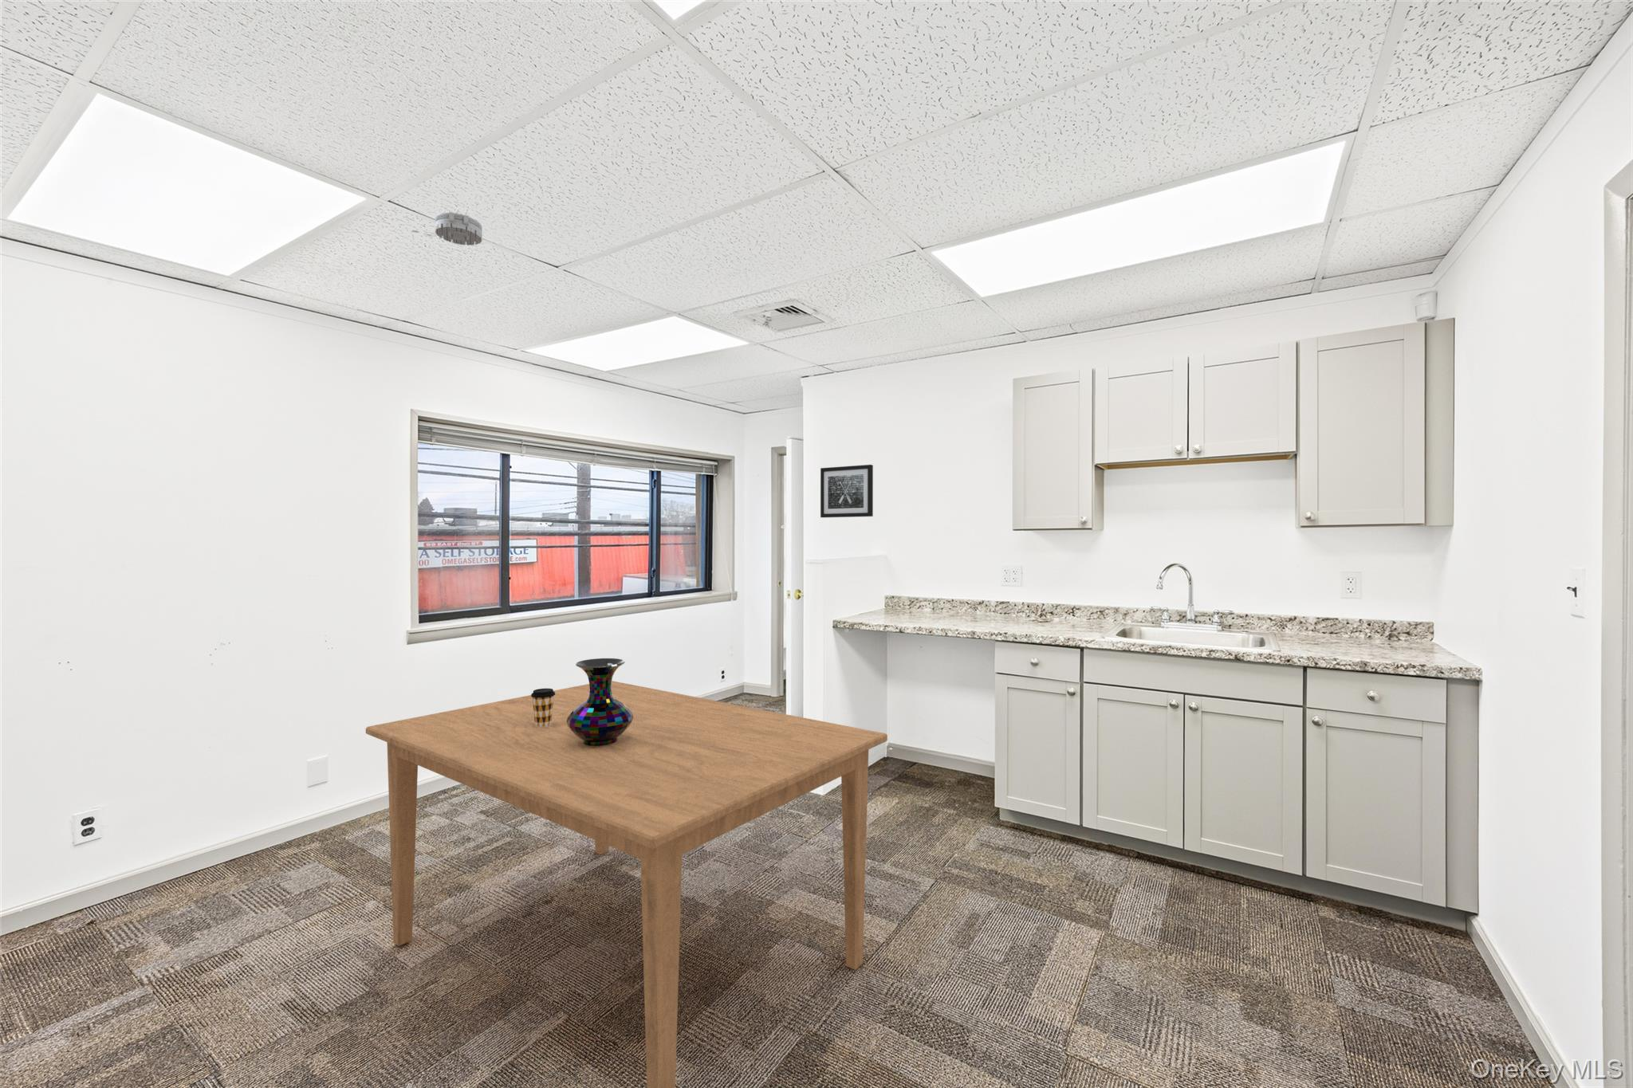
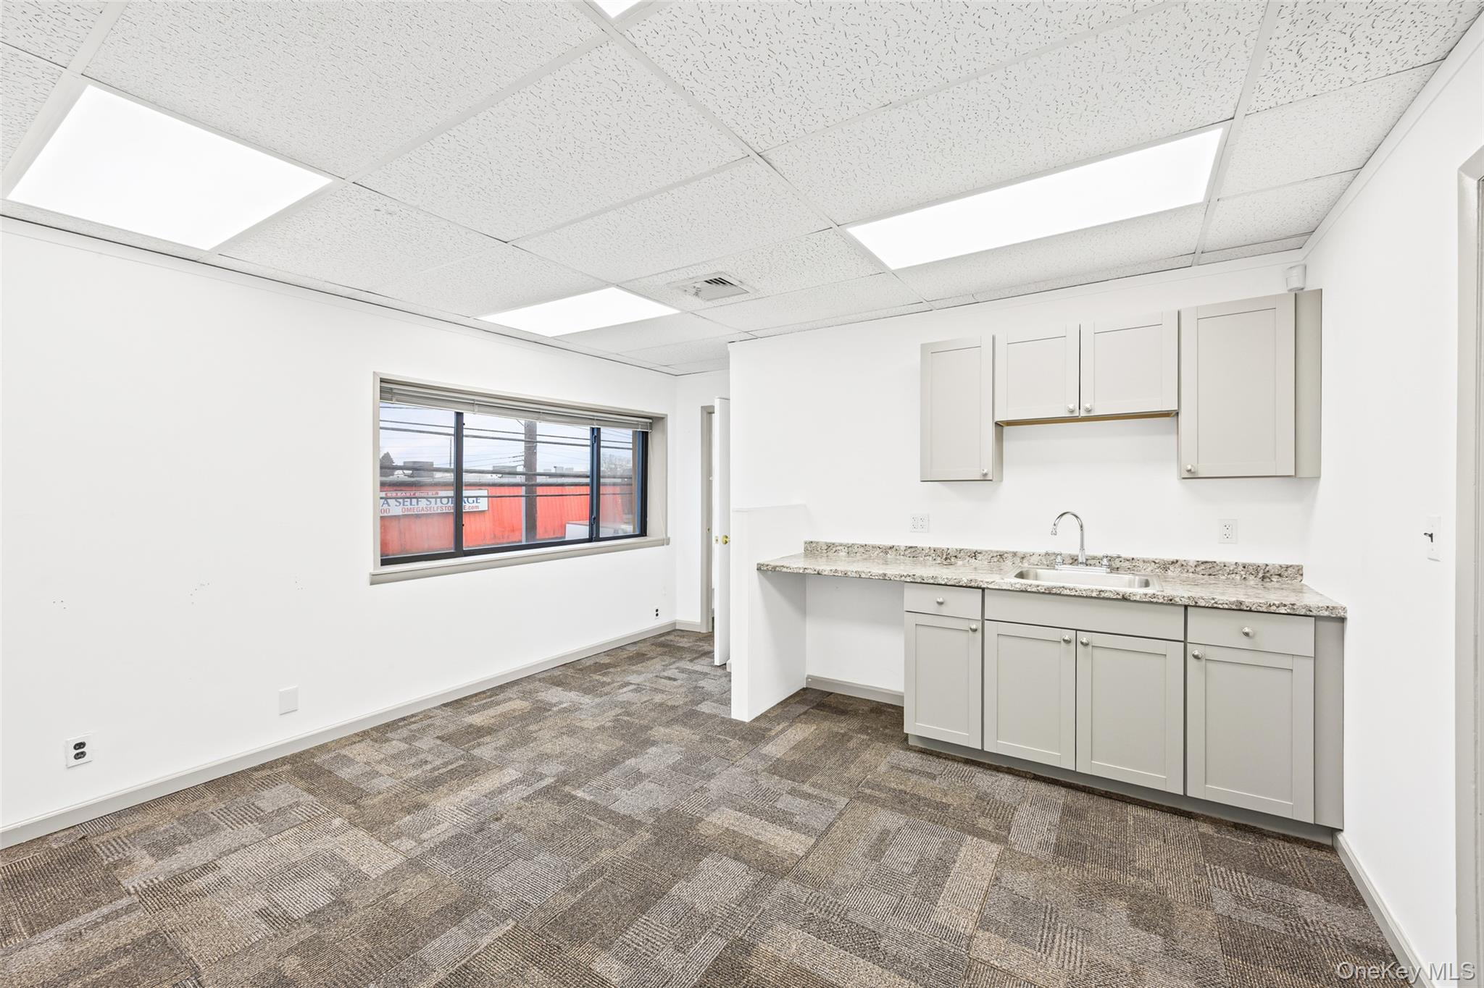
- smoke detector [435,211,483,246]
- vase [567,658,634,746]
- wall art [820,464,874,518]
- dining table [365,680,889,1088]
- coffee cup [531,687,555,727]
